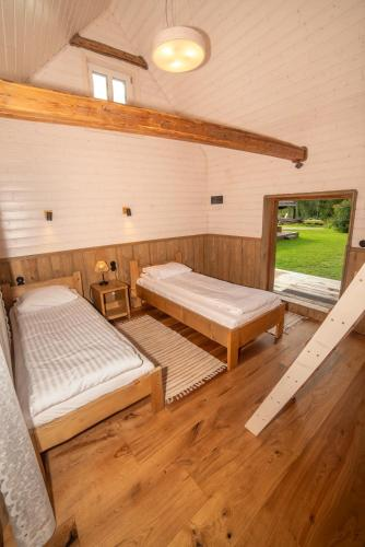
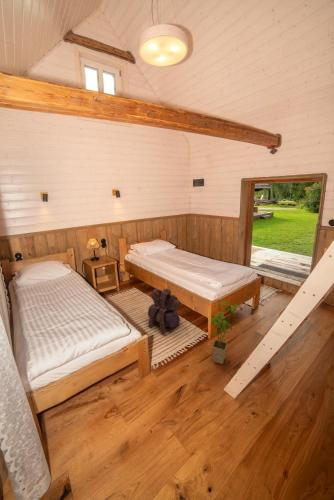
+ house plant [210,301,244,365]
+ backpack [147,288,181,335]
